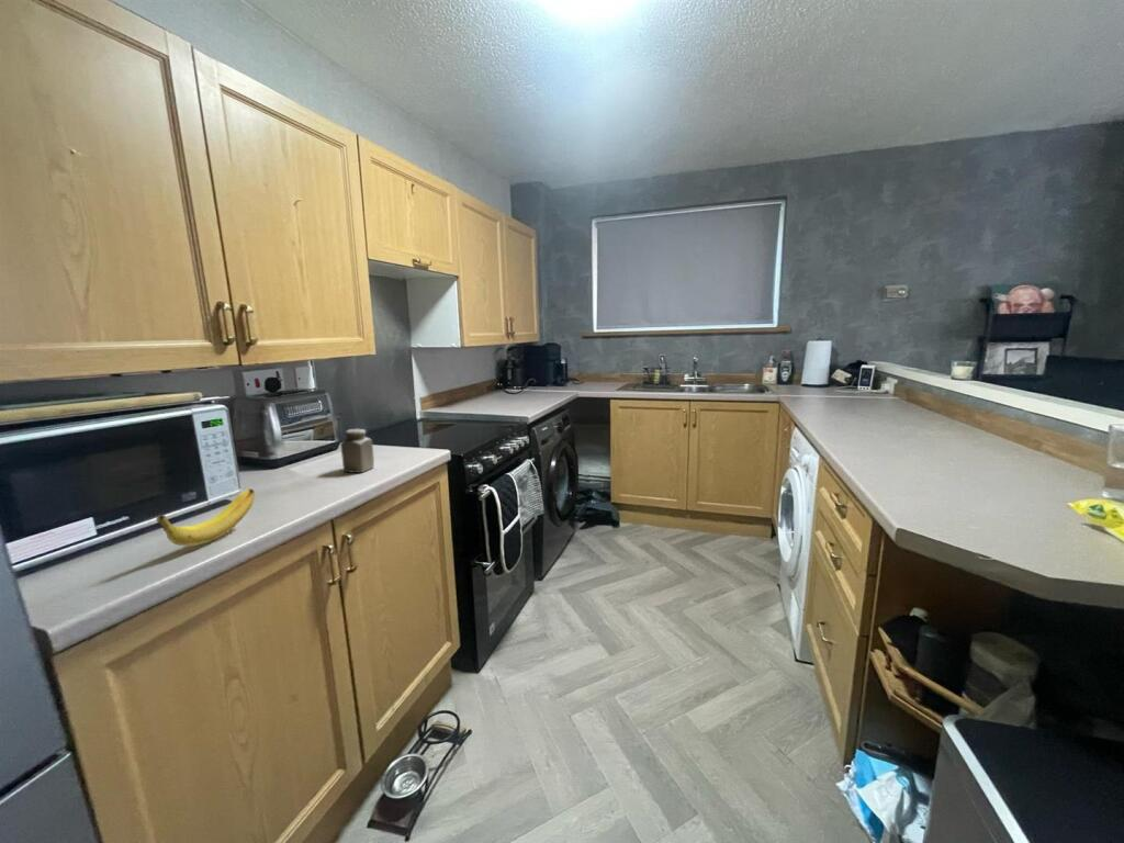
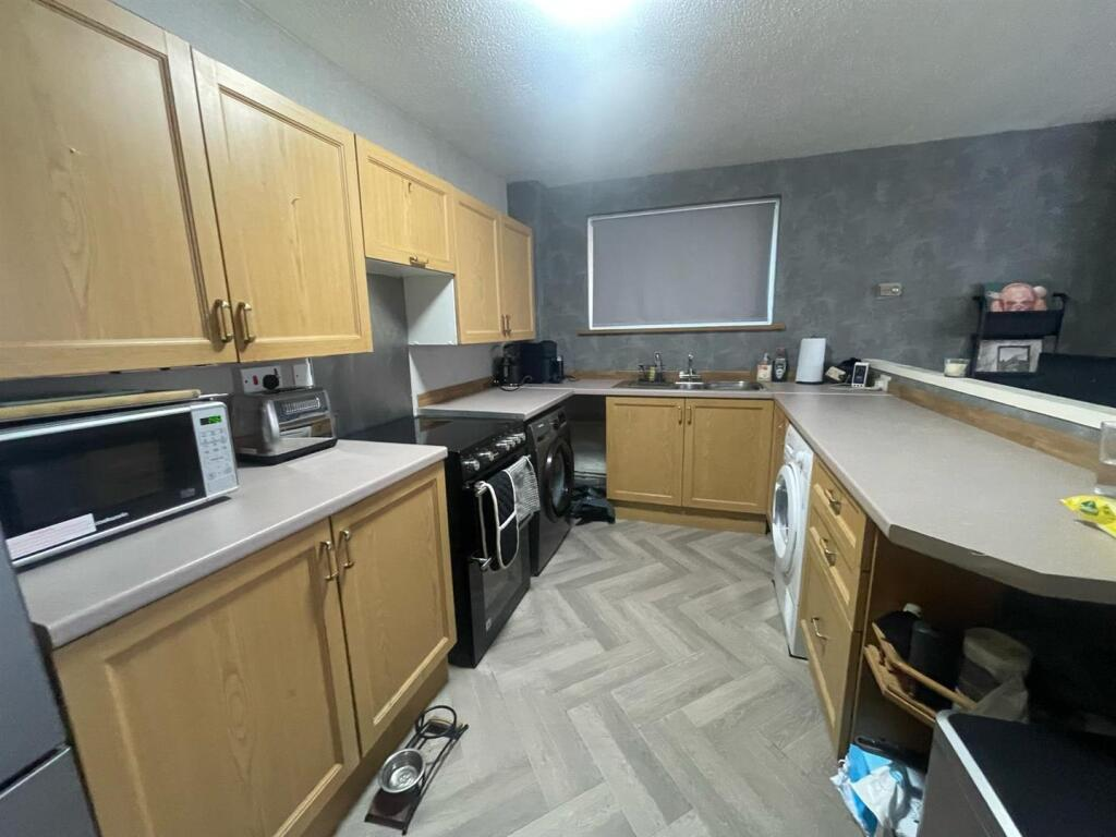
- salt shaker [339,428,375,474]
- banana [155,487,256,547]
